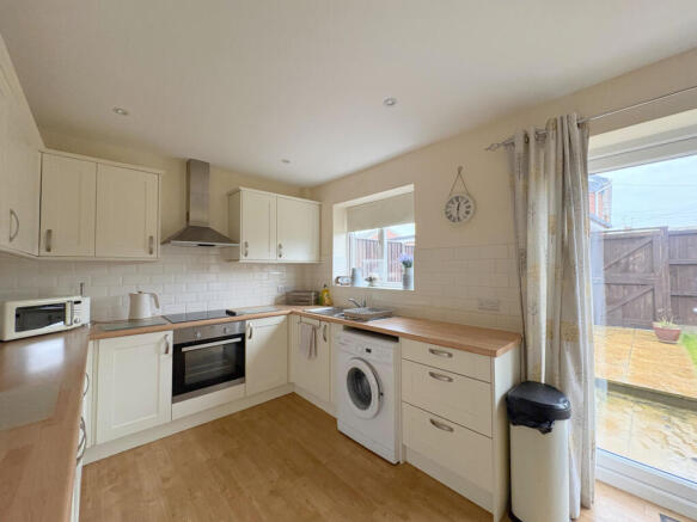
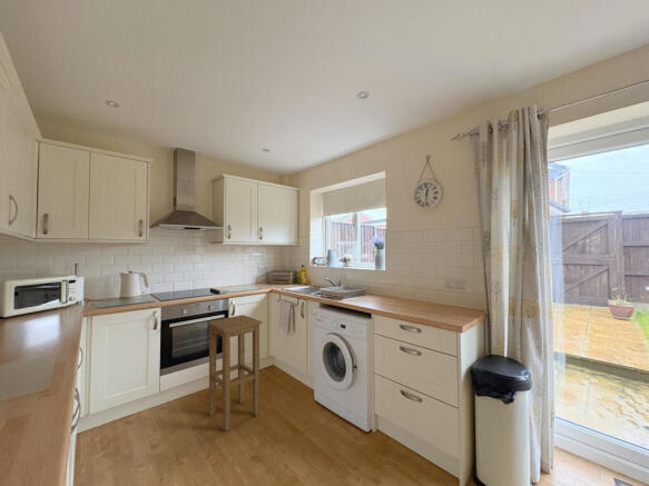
+ stool [206,314,263,433]
